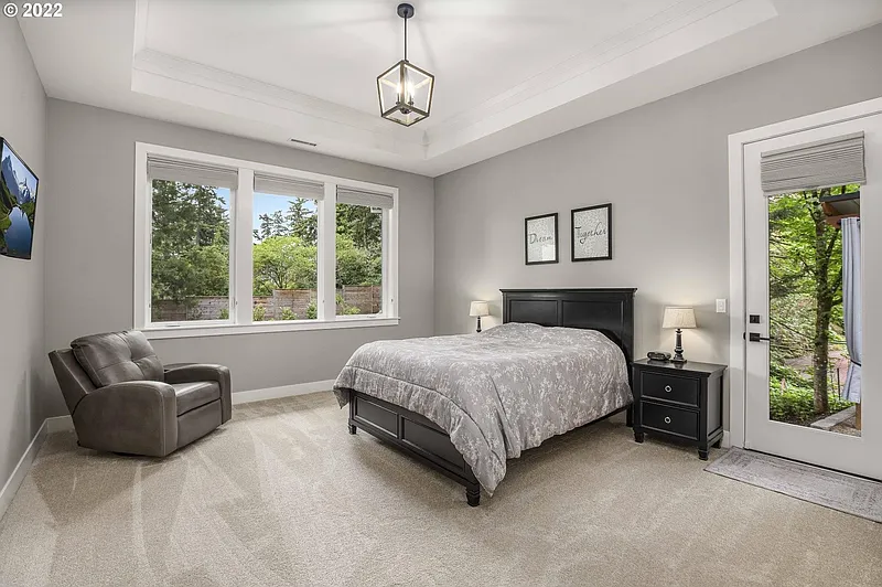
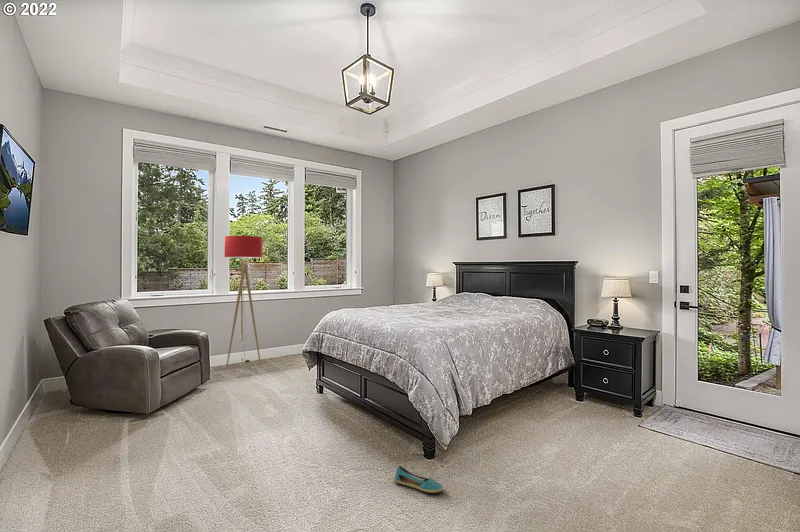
+ shoe [393,465,445,494]
+ floor lamp [223,235,264,368]
